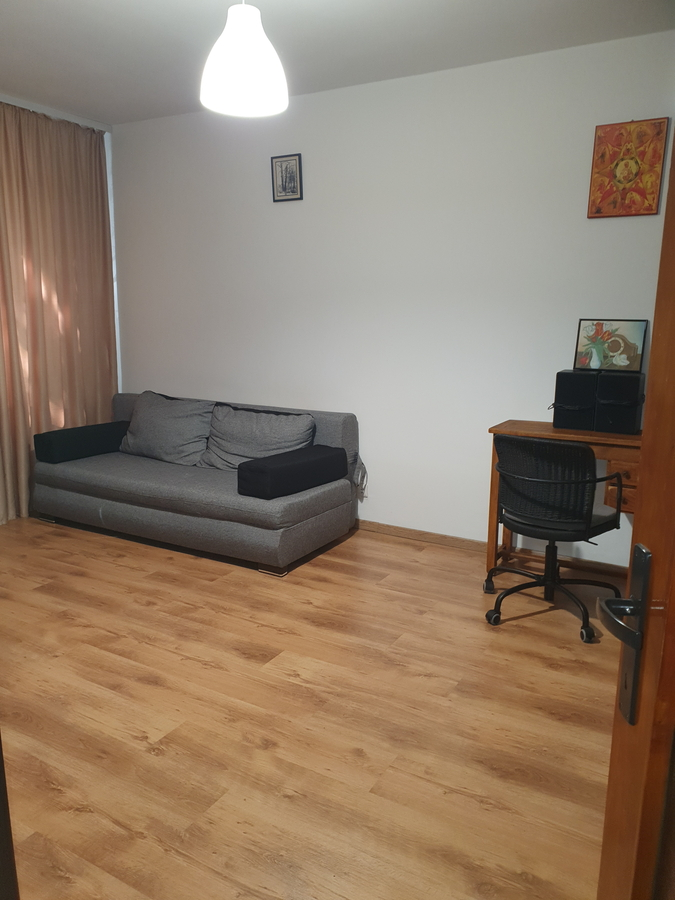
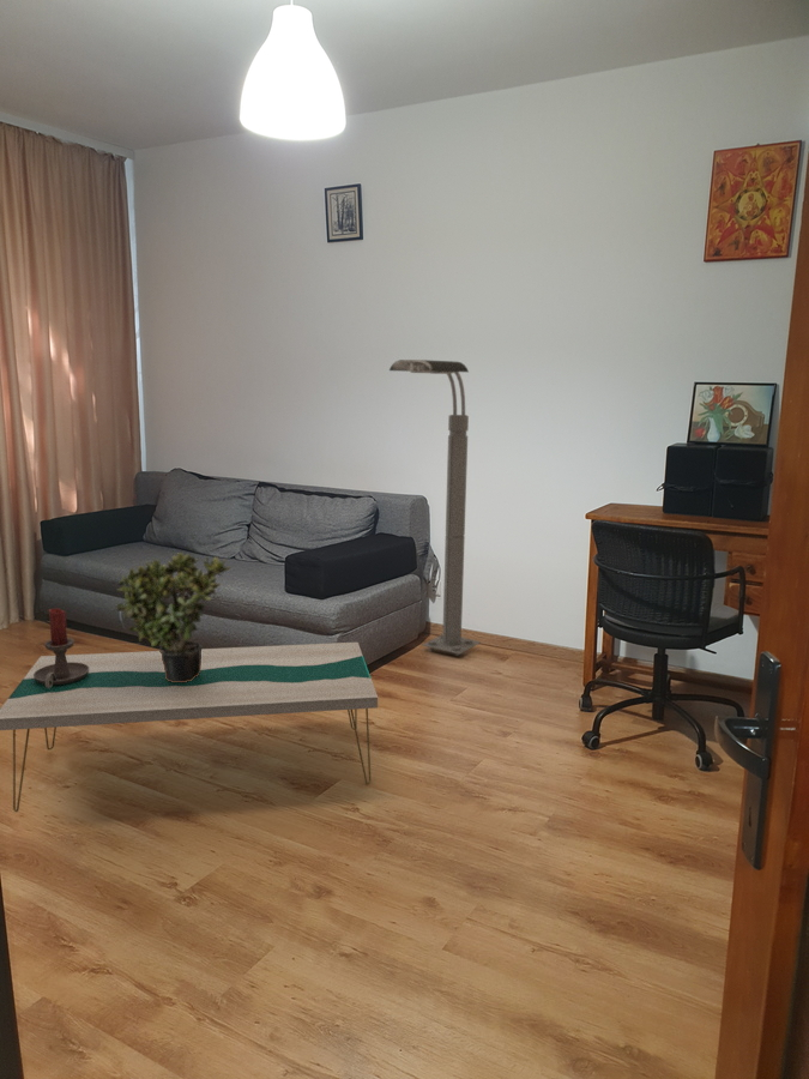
+ potted plant [115,550,233,682]
+ floor lamp [388,358,482,657]
+ coffee table [0,641,379,813]
+ candle holder [34,608,89,688]
